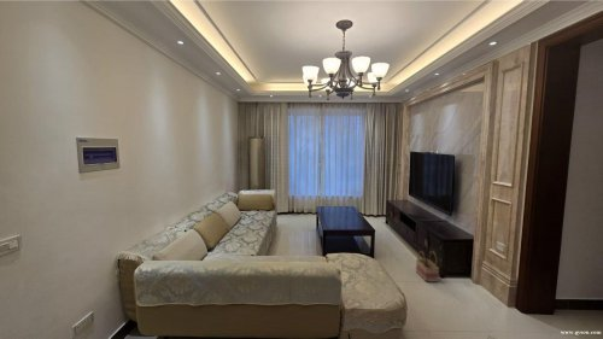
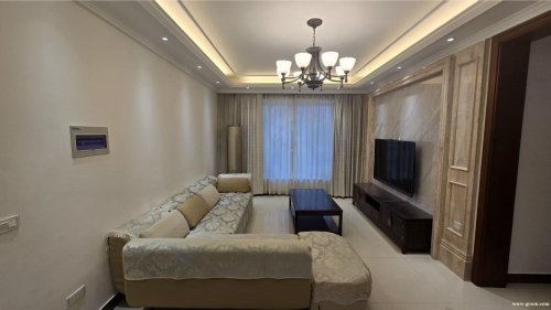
- basket [415,250,440,284]
